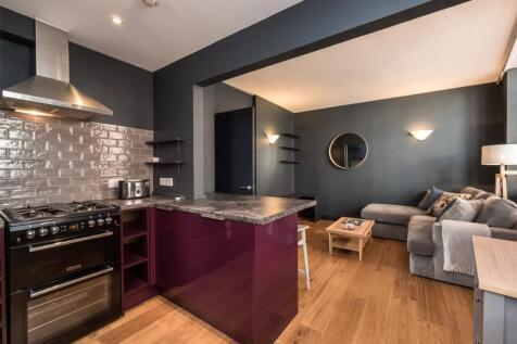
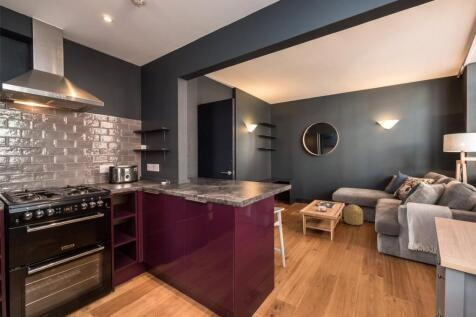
+ basket [343,203,364,226]
